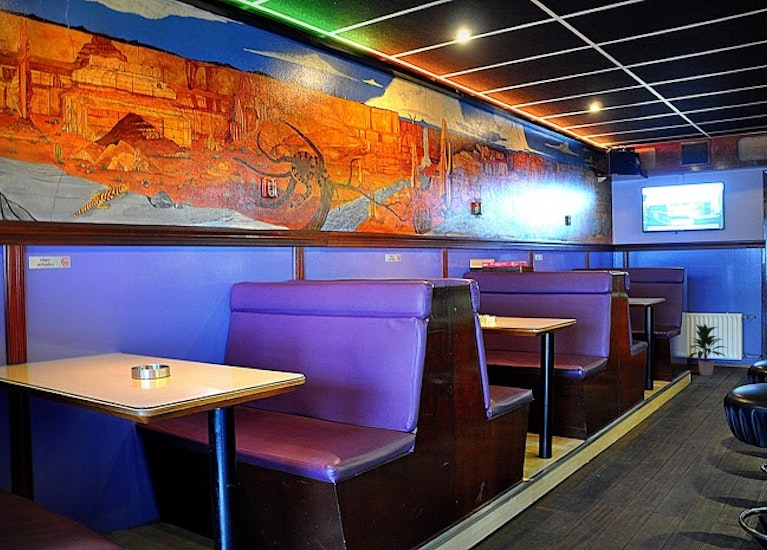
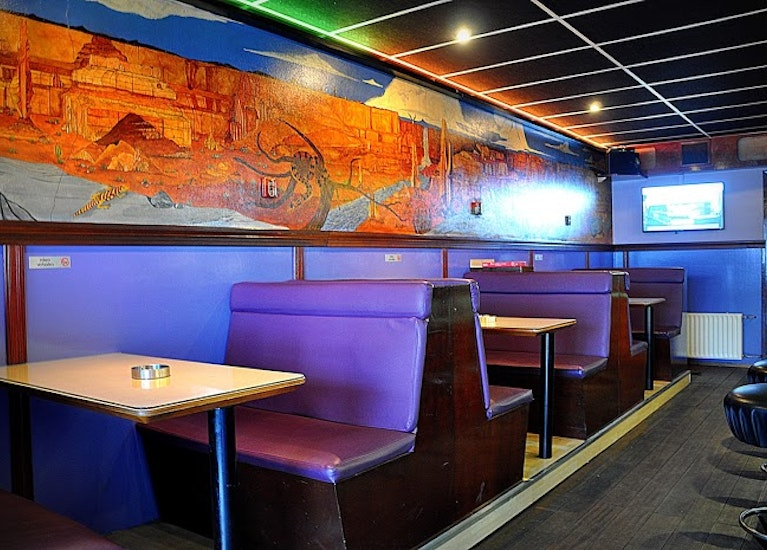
- indoor plant [688,323,729,377]
